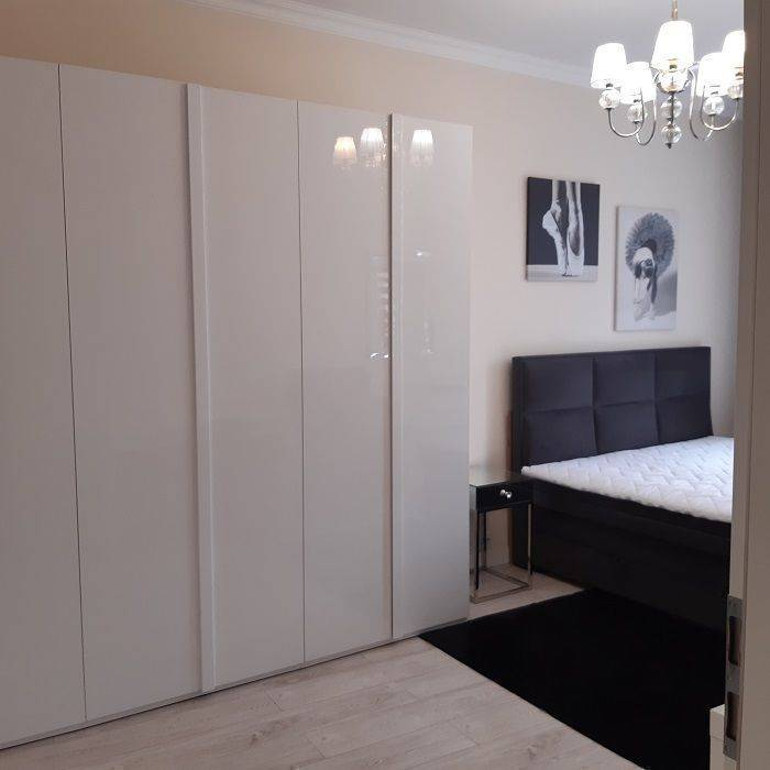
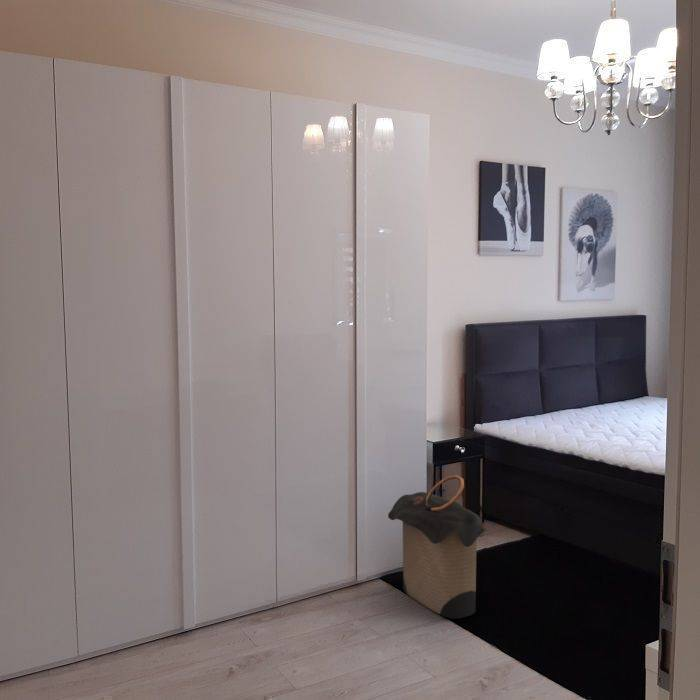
+ laundry hamper [387,474,488,620]
